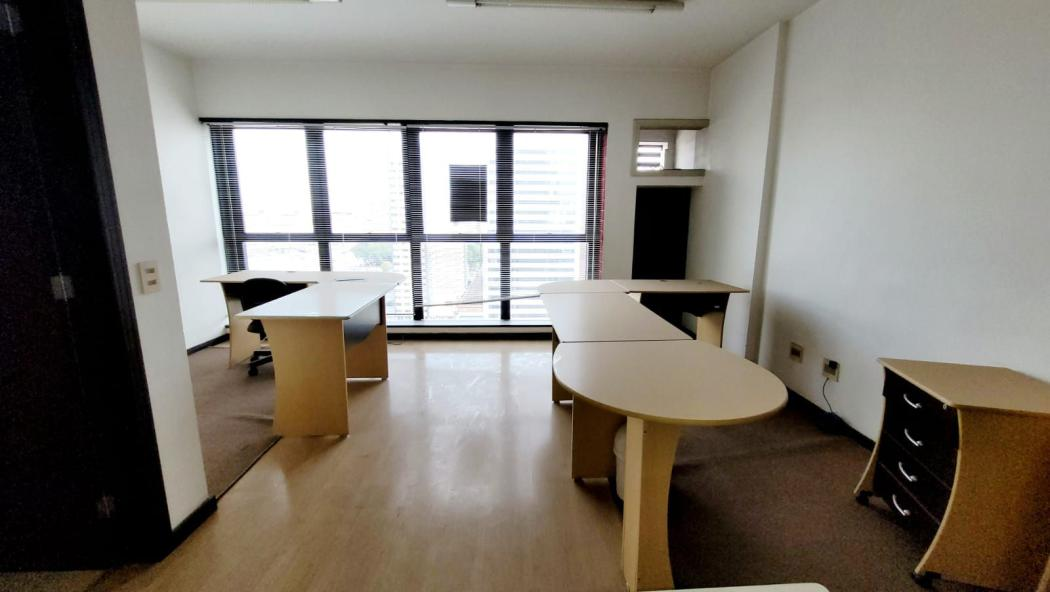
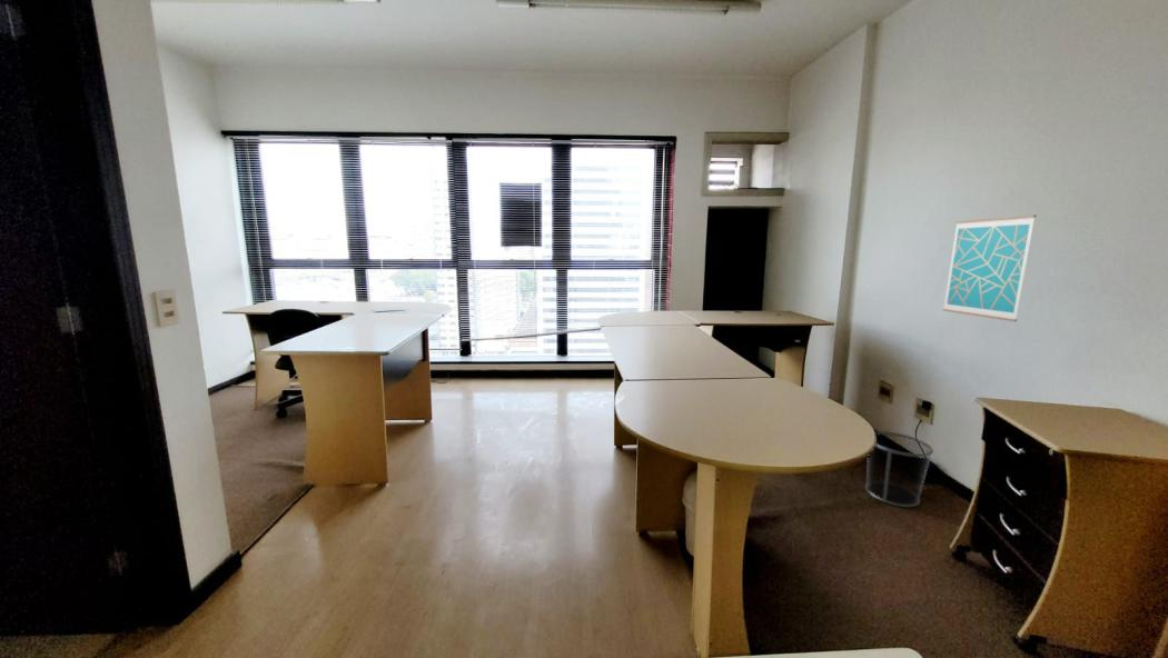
+ waste bin [864,430,934,508]
+ wall art [941,213,1038,322]
